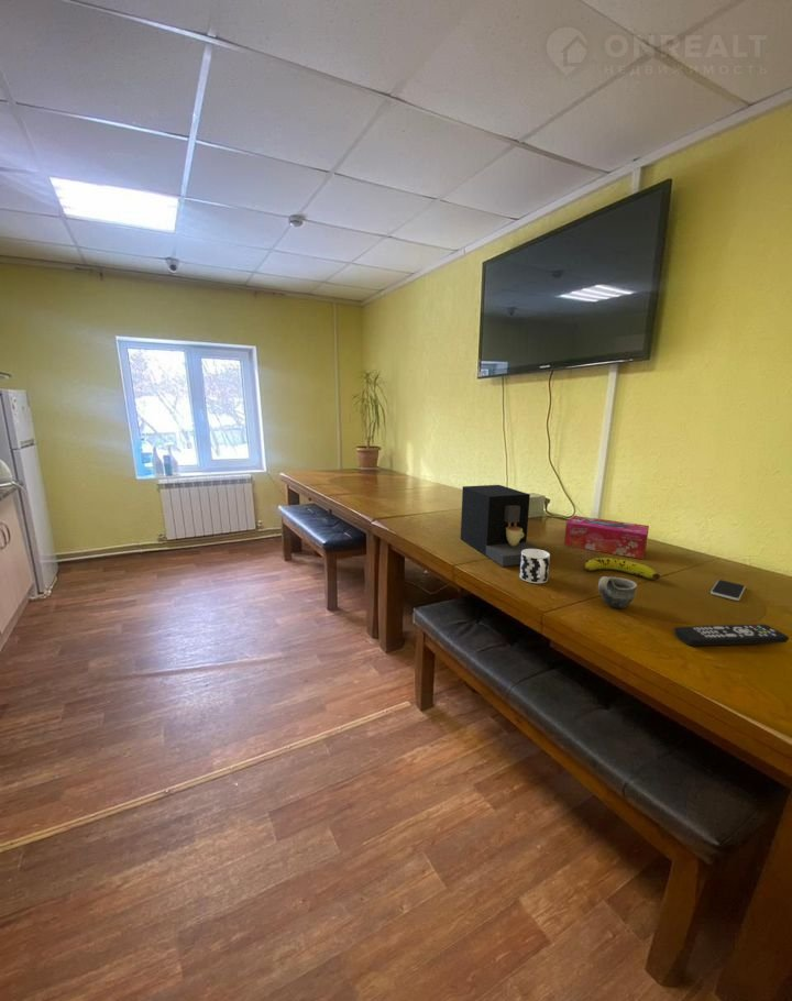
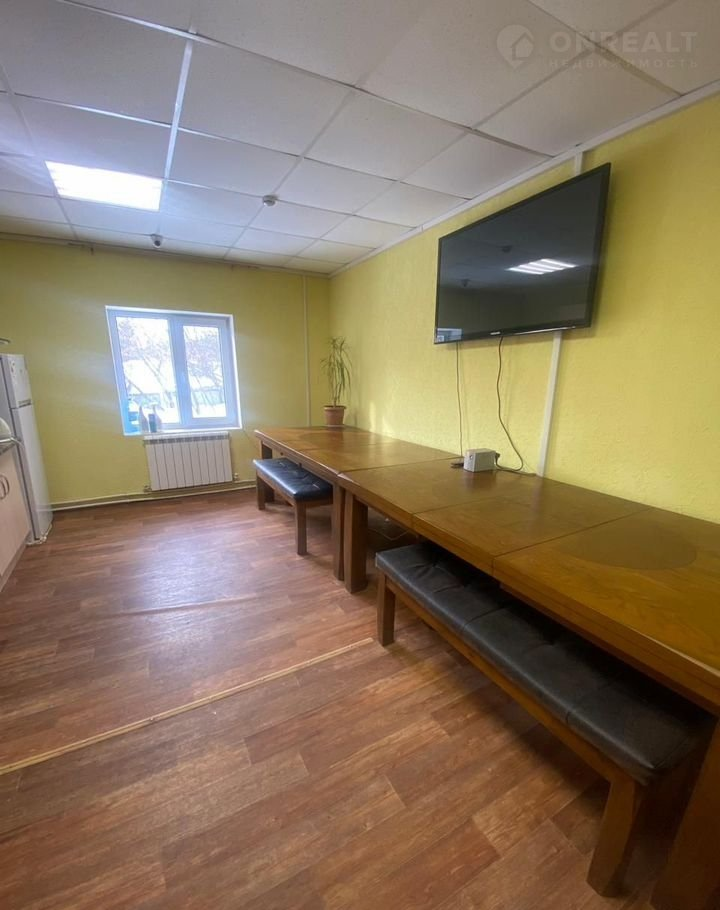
- smartphone [710,579,746,602]
- remote control [673,624,790,647]
- coffee maker [460,484,542,568]
- fruit [584,557,661,580]
- cup [597,575,638,609]
- cup [519,549,551,584]
- tissue box [563,515,650,560]
